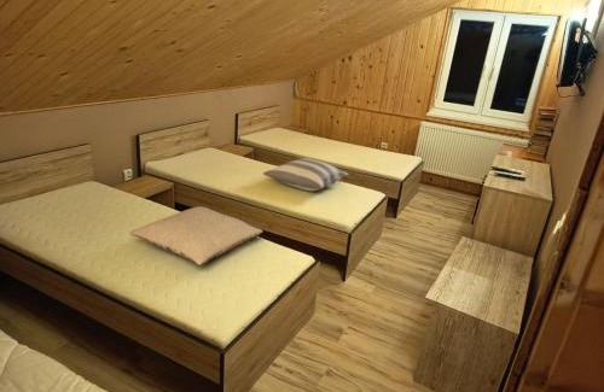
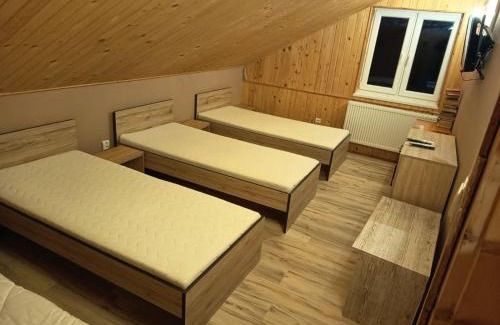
- pillow [128,205,263,267]
- pillow [262,157,349,192]
